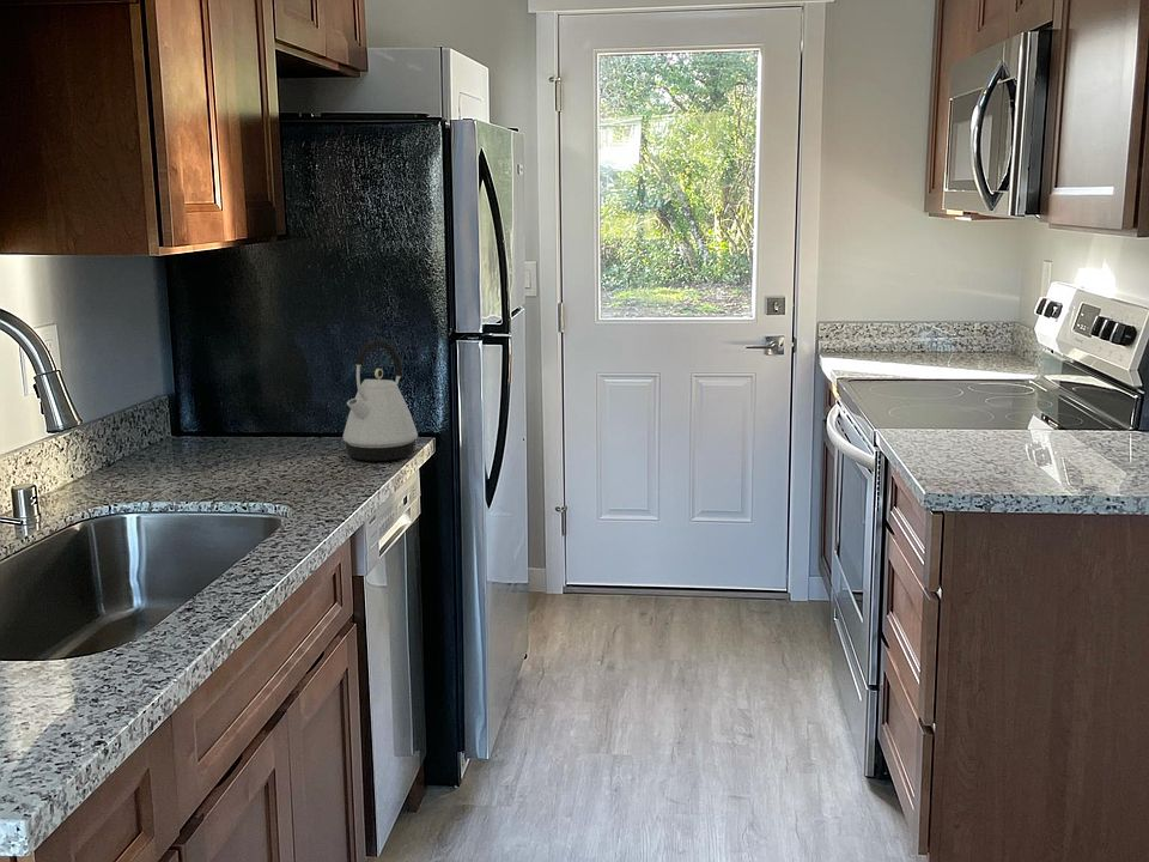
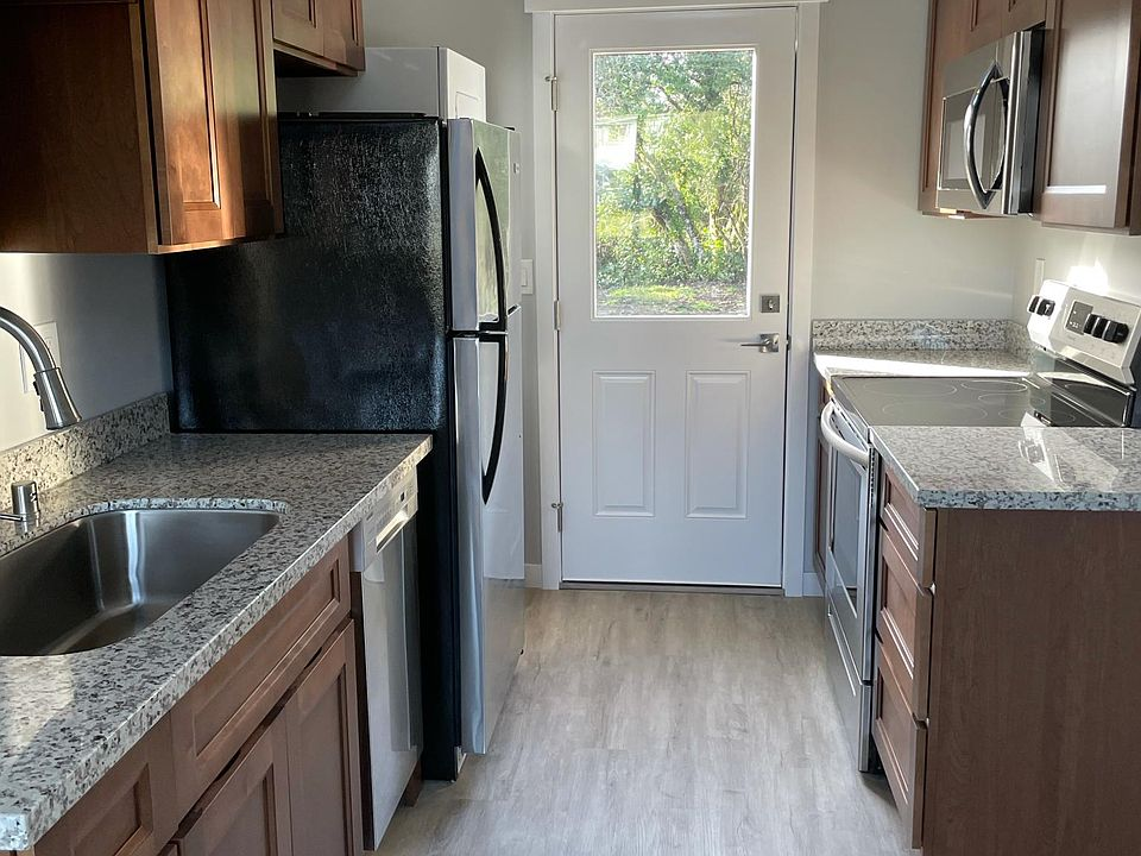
- kettle [342,339,419,462]
